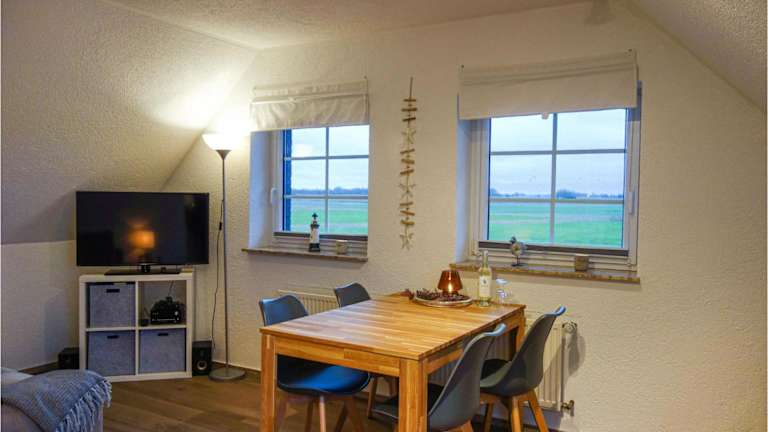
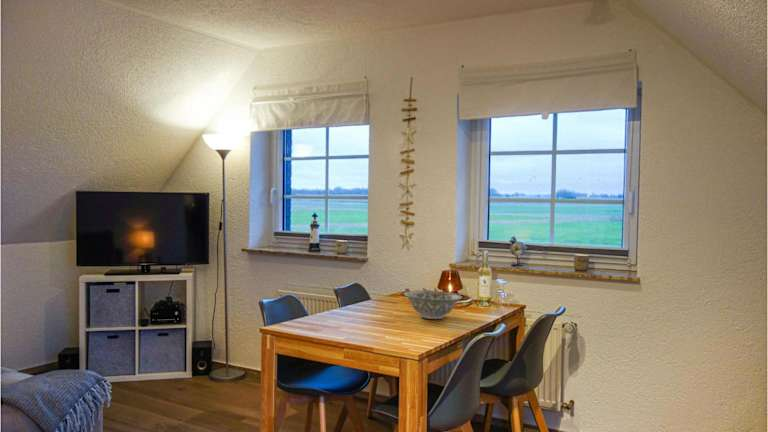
+ decorative bowl [403,289,463,320]
